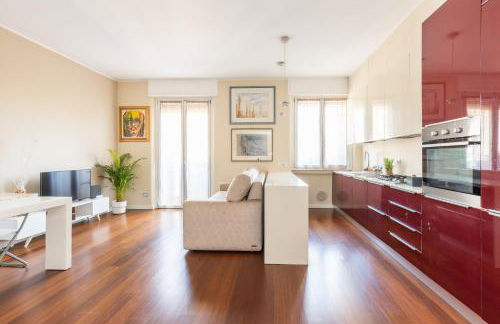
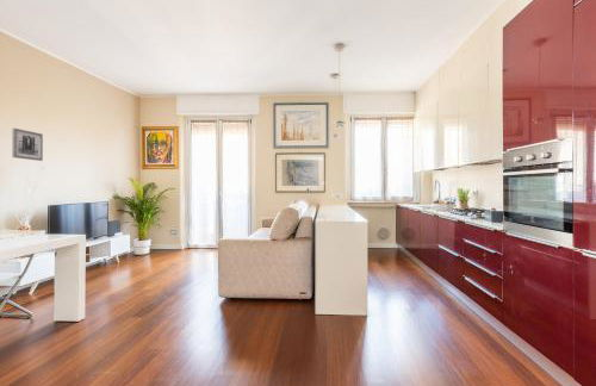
+ wall art [11,127,44,162]
